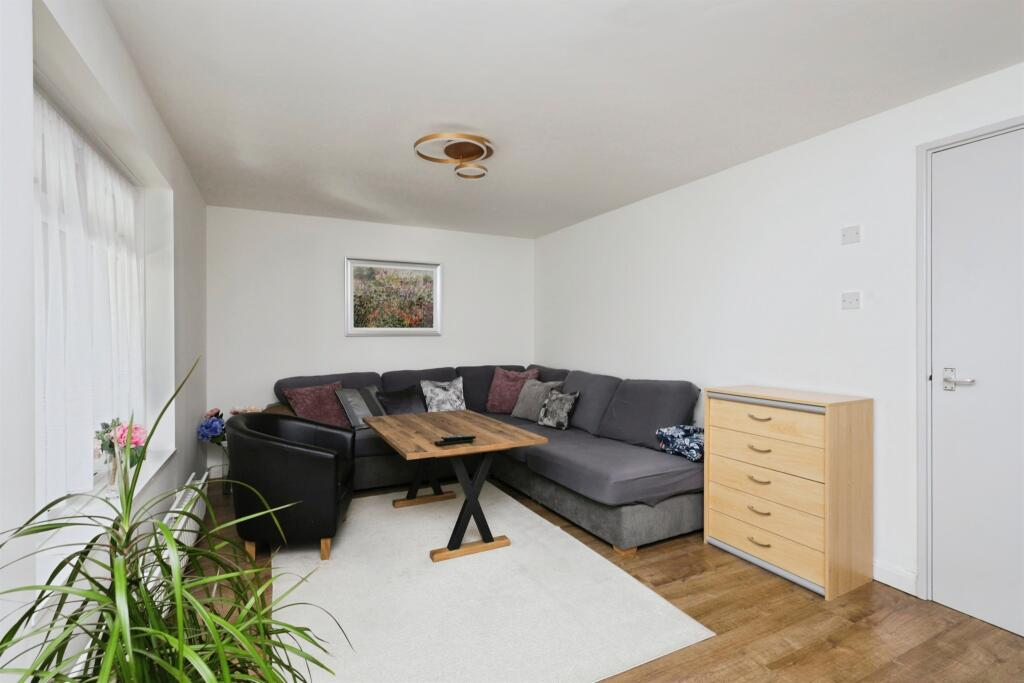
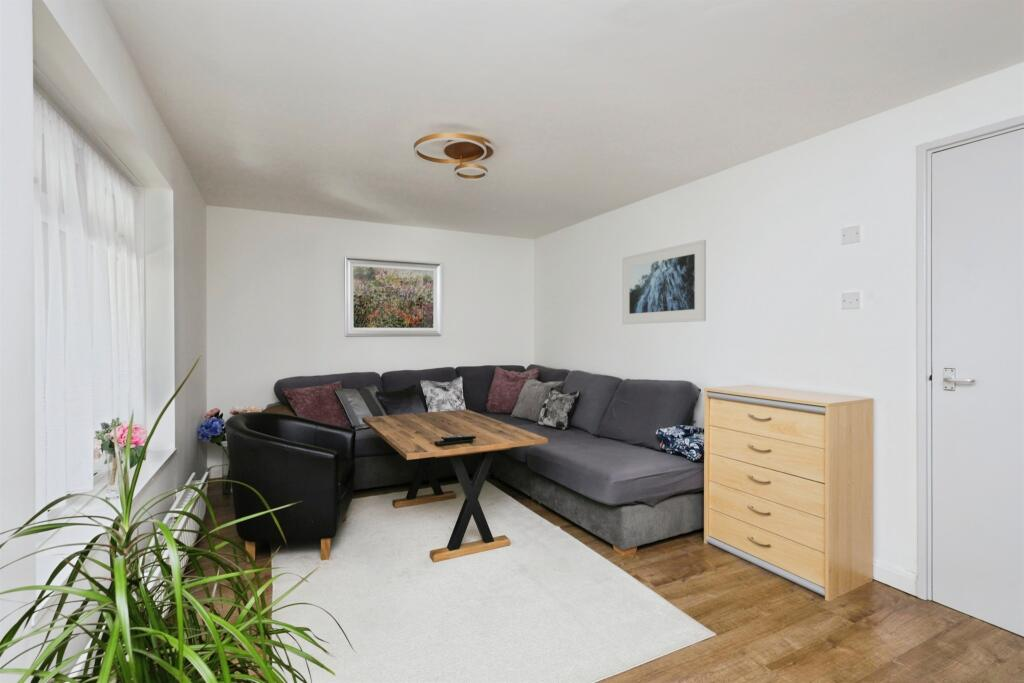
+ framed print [621,239,707,325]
